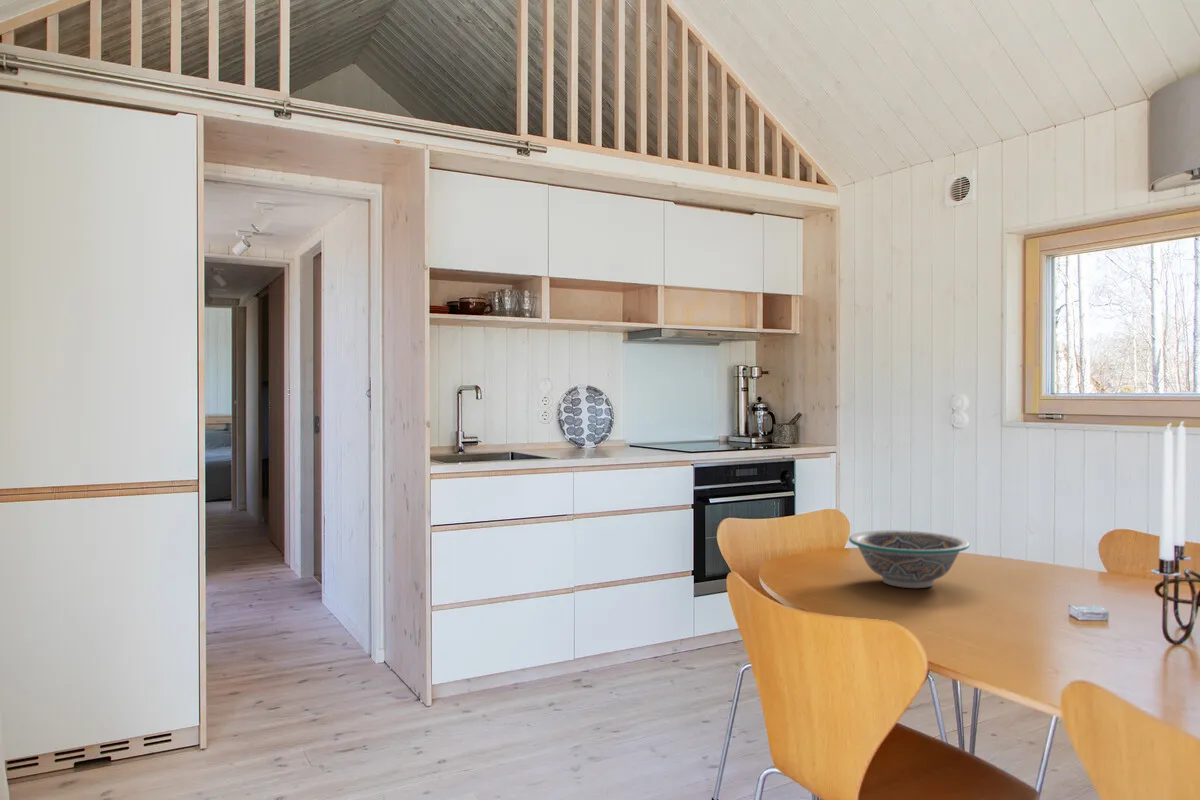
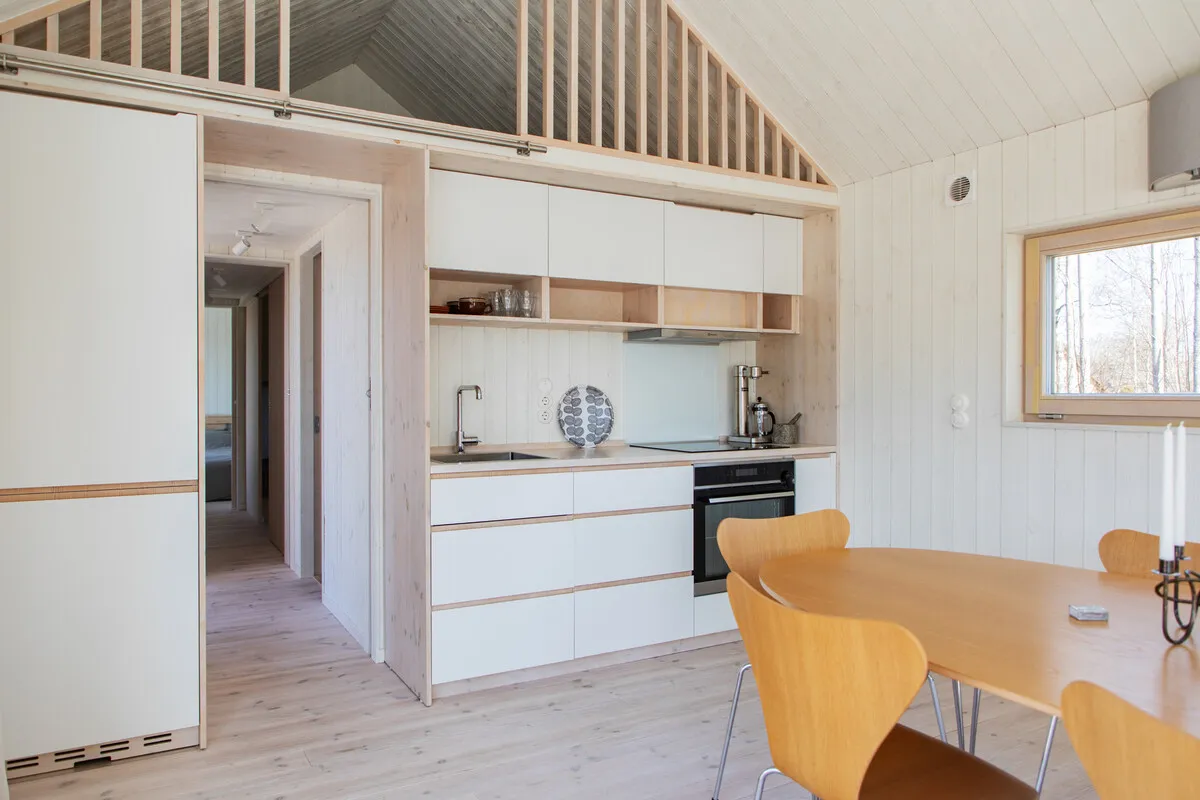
- bowl [848,529,970,589]
